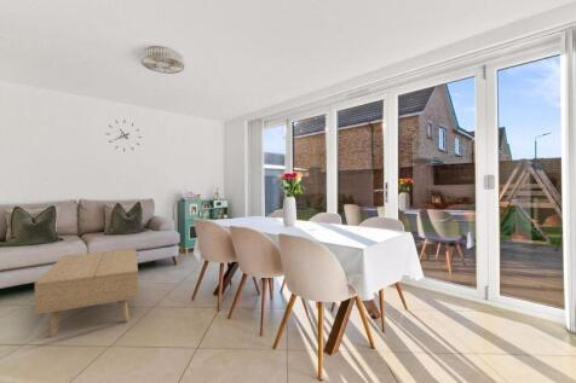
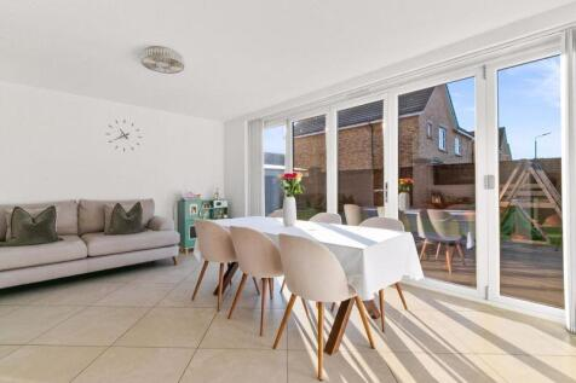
- coffee table [34,248,140,338]
